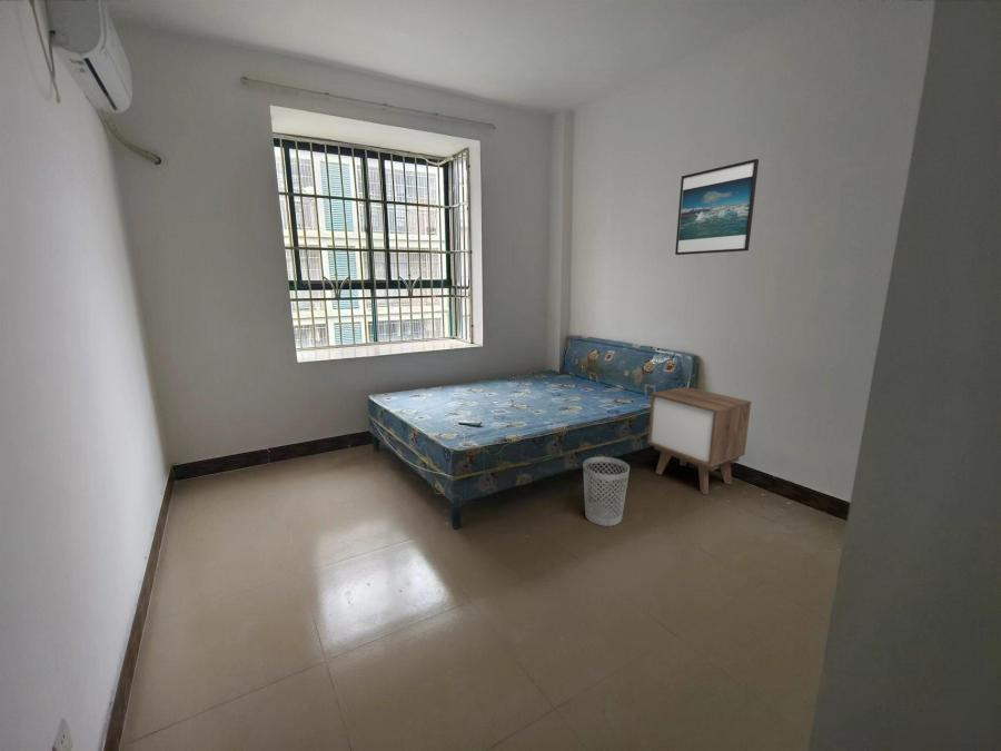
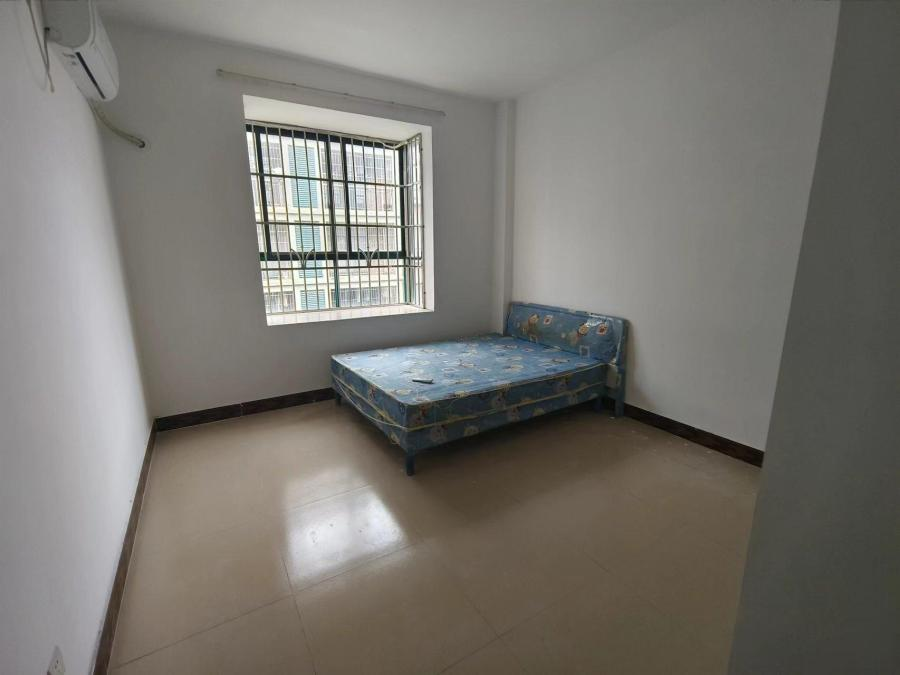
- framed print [674,158,760,256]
- nightstand [646,386,752,495]
- wastebasket [582,456,631,527]
